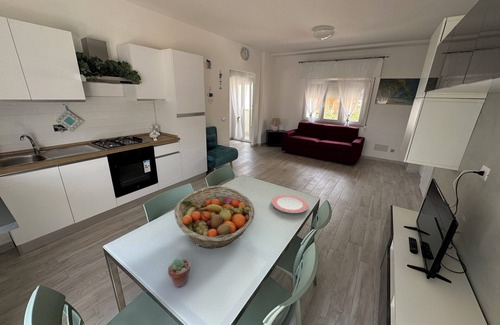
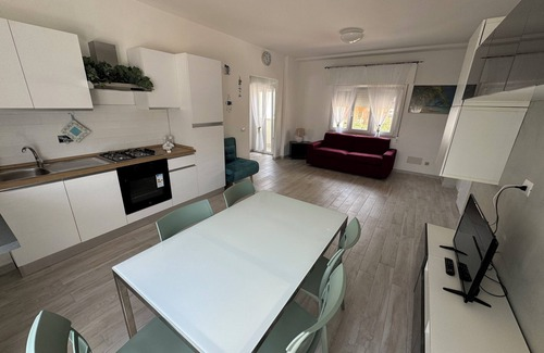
- fruit basket [173,185,255,249]
- potted succulent [167,257,191,289]
- plate [271,194,309,214]
